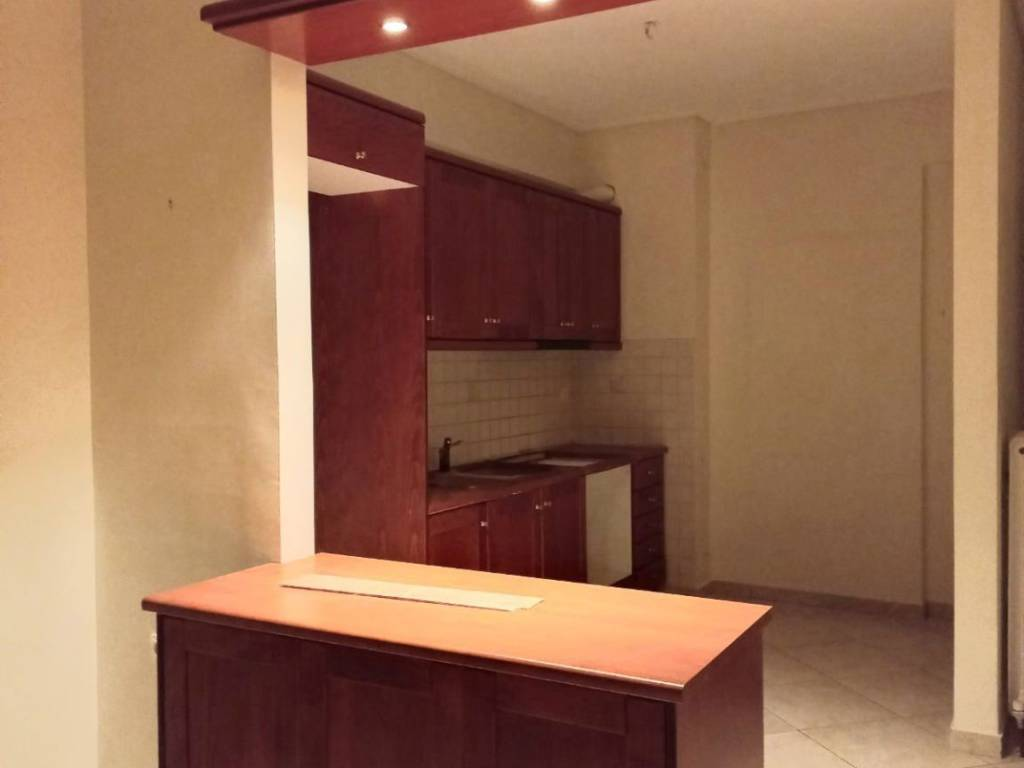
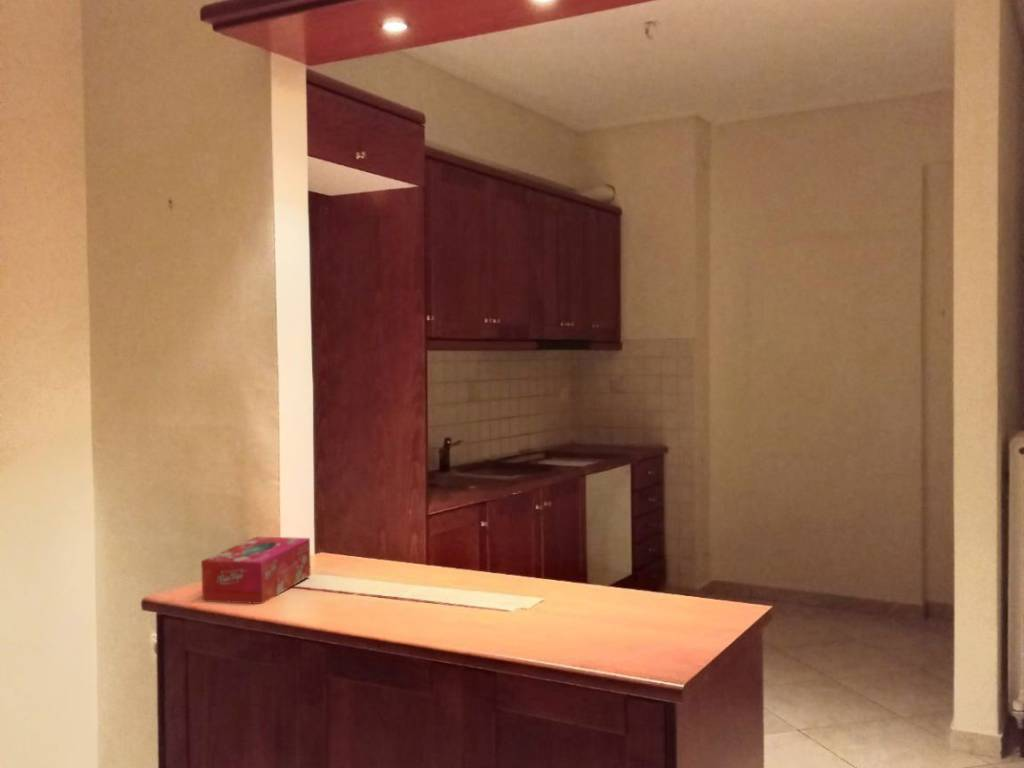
+ tissue box [200,536,312,605]
